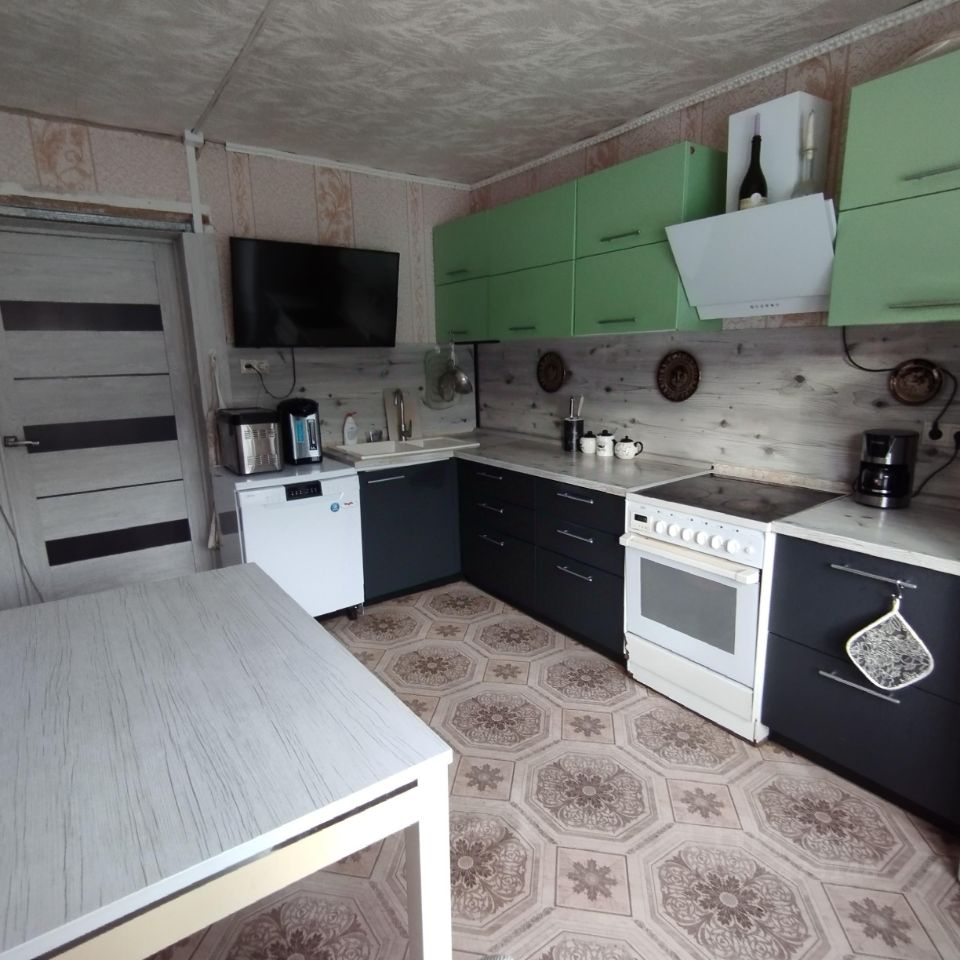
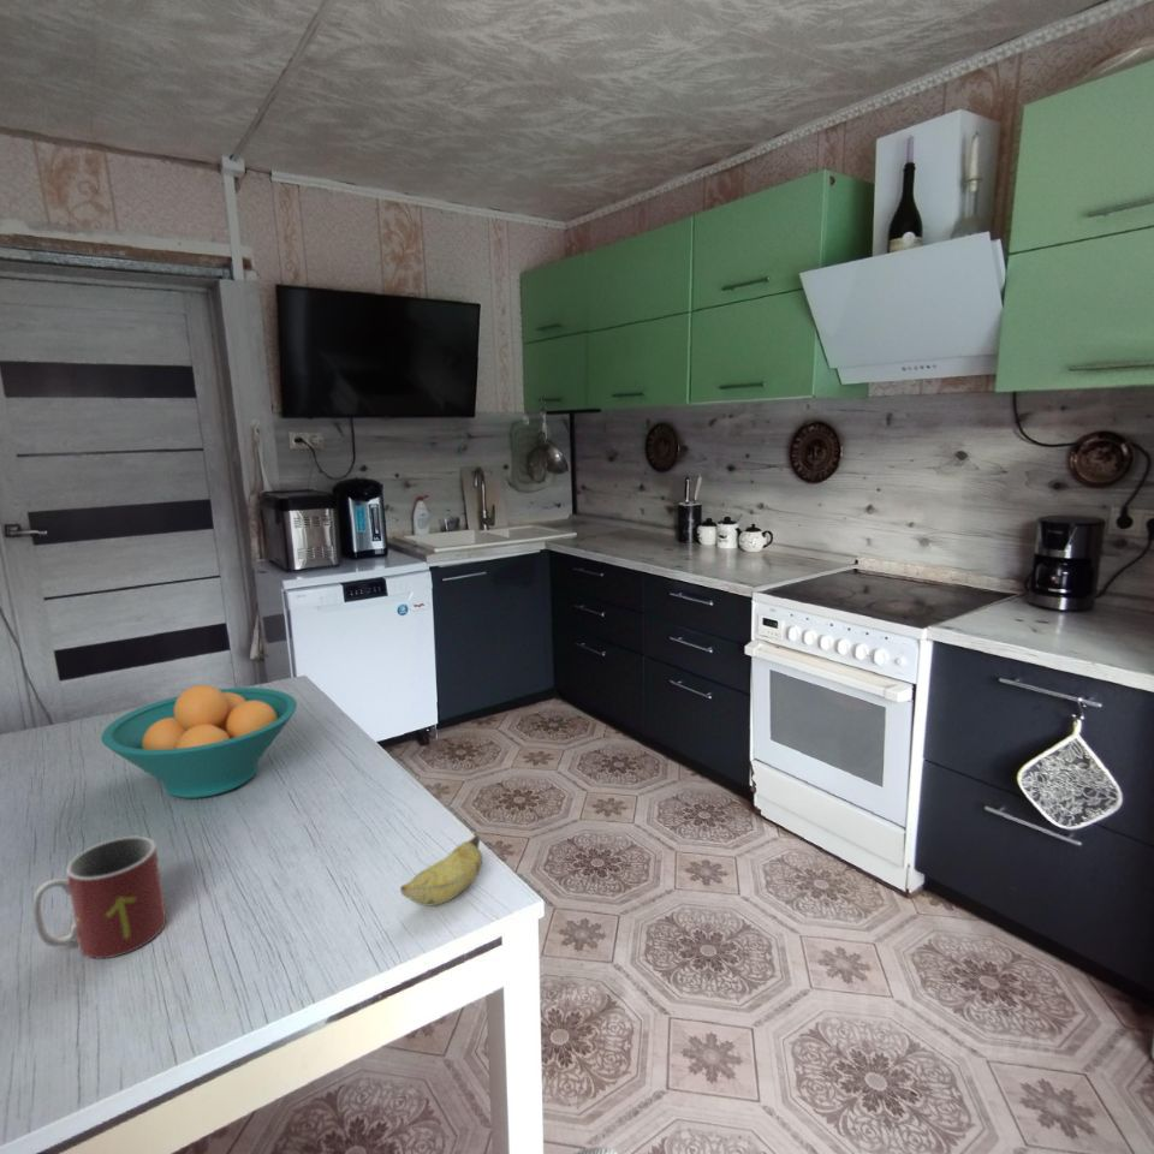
+ mug [31,835,167,960]
+ fruit bowl [100,684,298,799]
+ banana [399,833,483,906]
